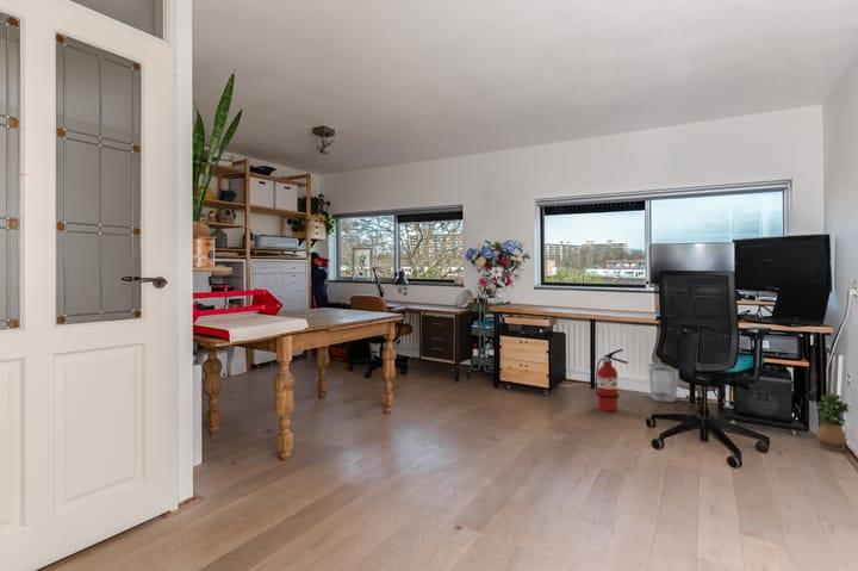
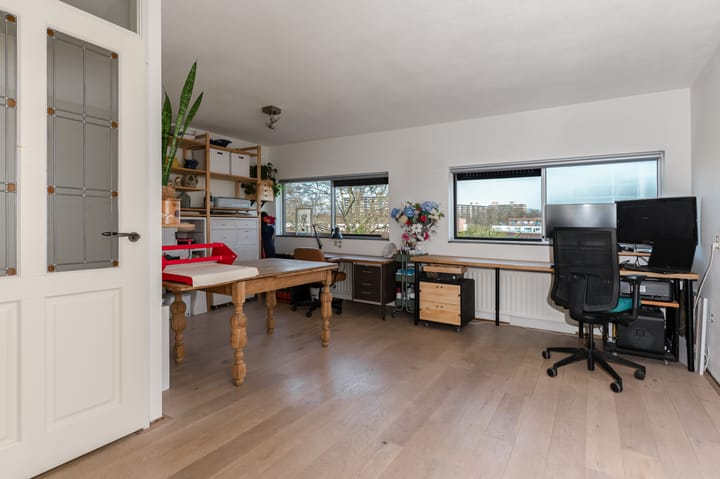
- potted plant [815,391,851,452]
- fire extinguisher [595,348,629,412]
- wastebasket [647,362,679,403]
